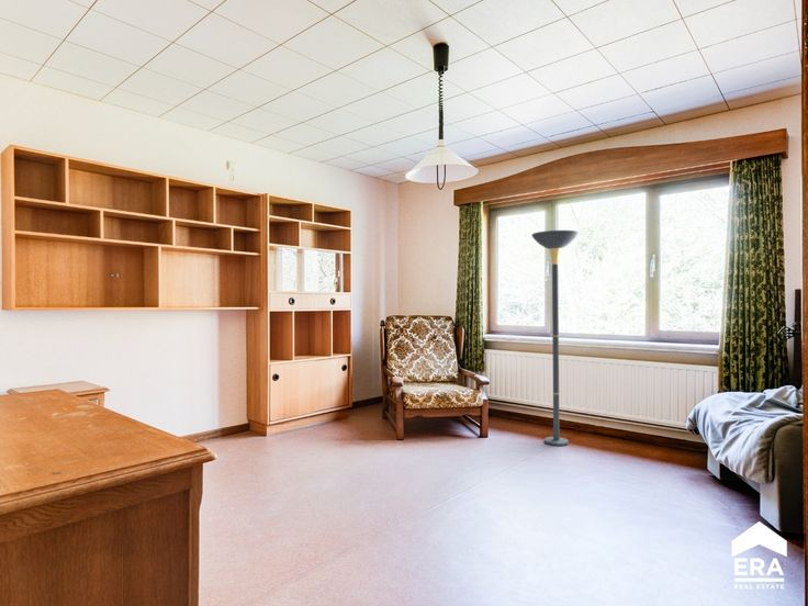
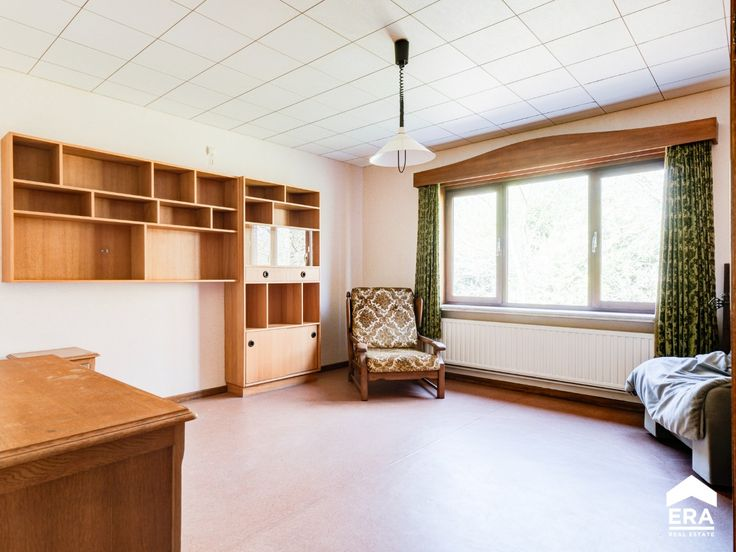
- floor lamp [531,229,580,447]
